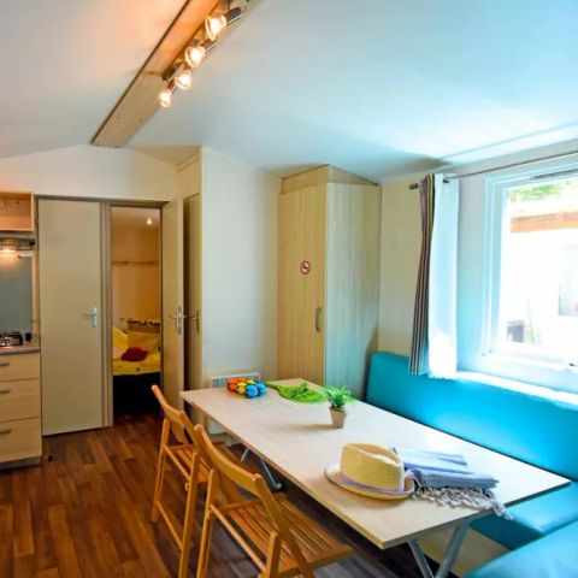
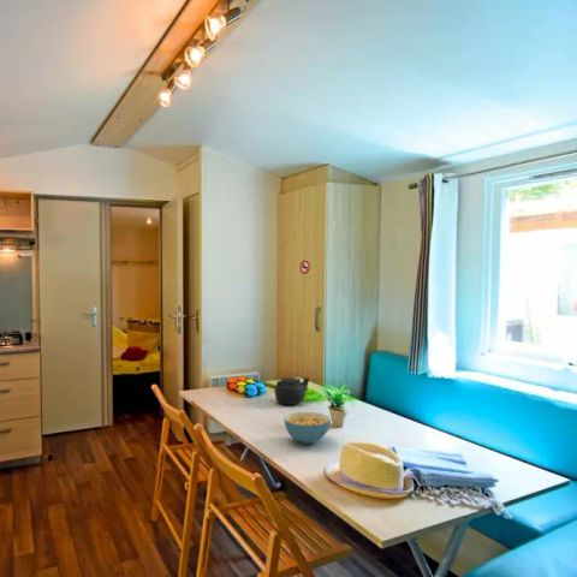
+ cereal bowl [282,411,332,445]
+ teapot [273,376,311,406]
